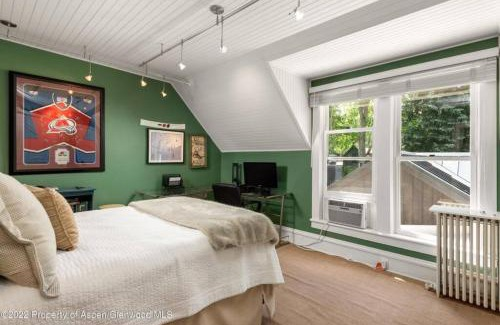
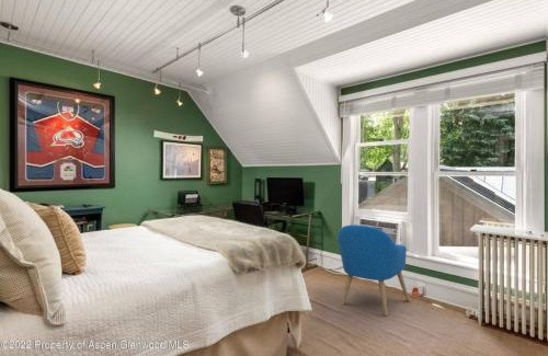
+ armchair [336,223,411,318]
